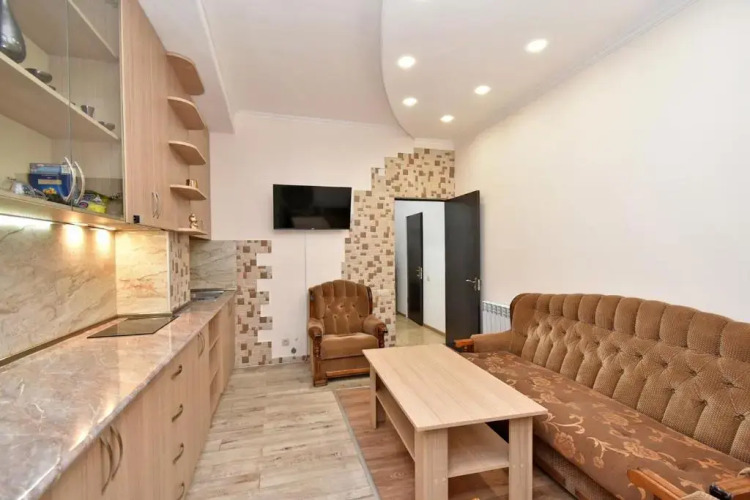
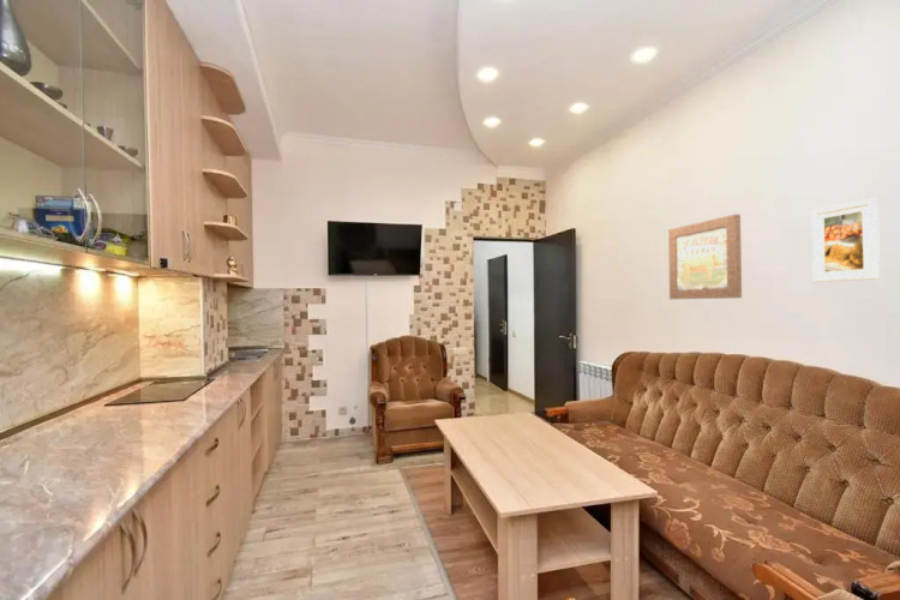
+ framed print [811,197,881,283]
+ wall art [667,214,743,300]
